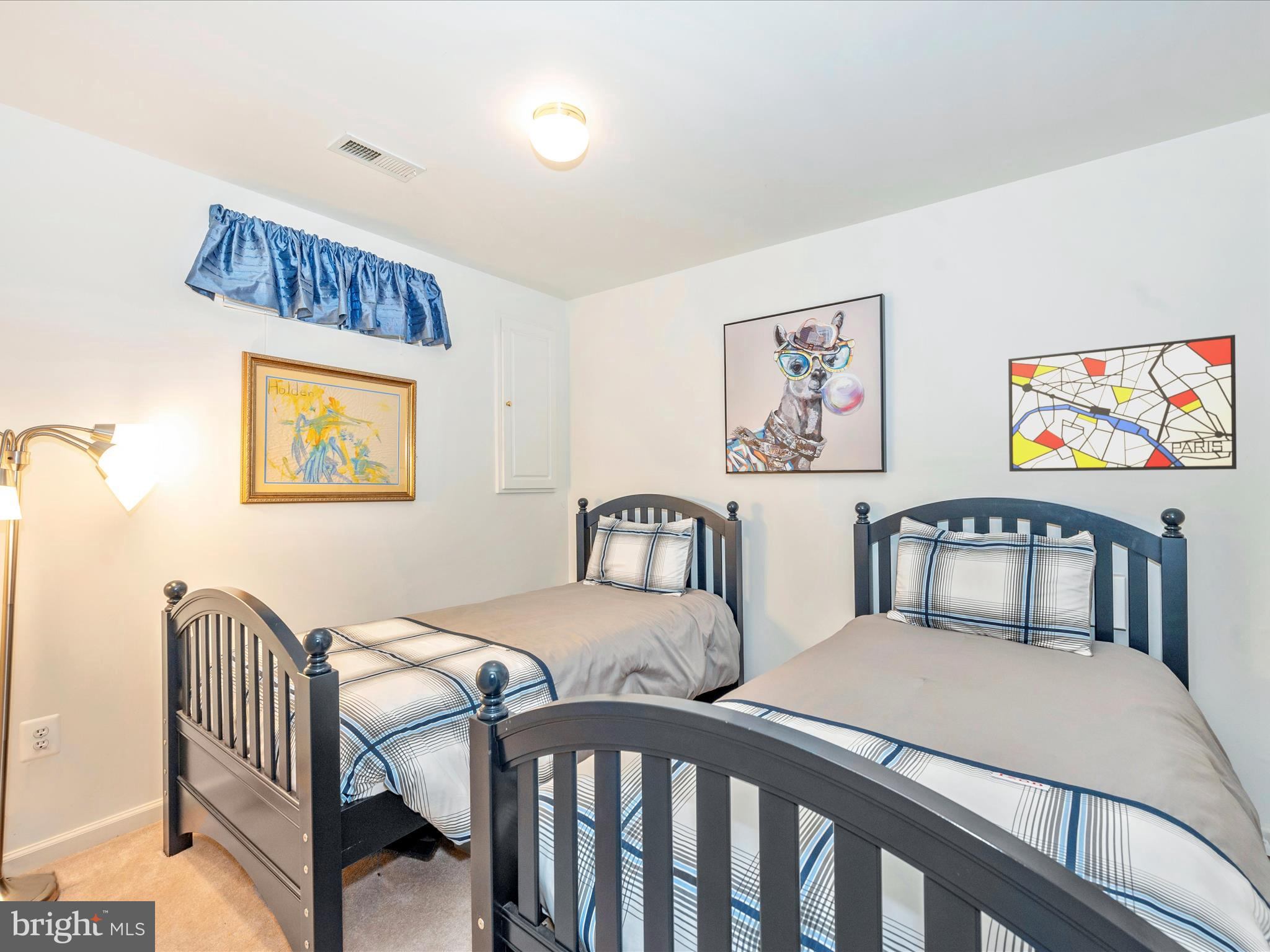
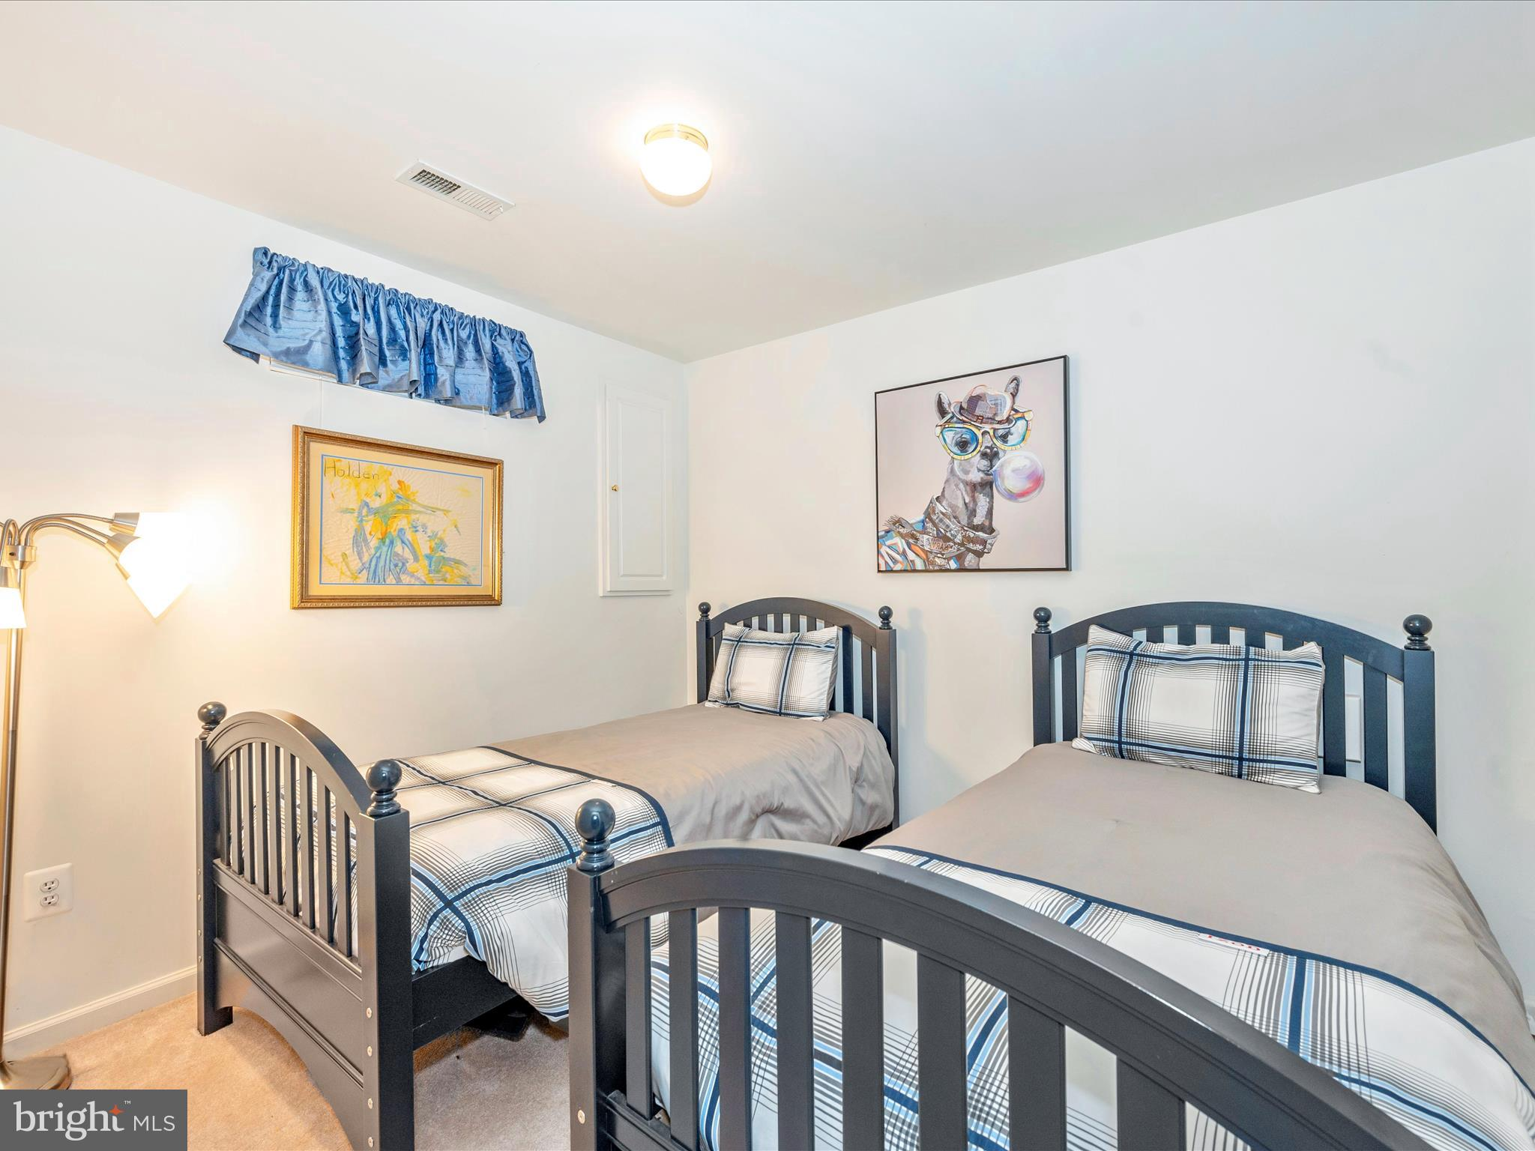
- wall art [1008,334,1237,472]
